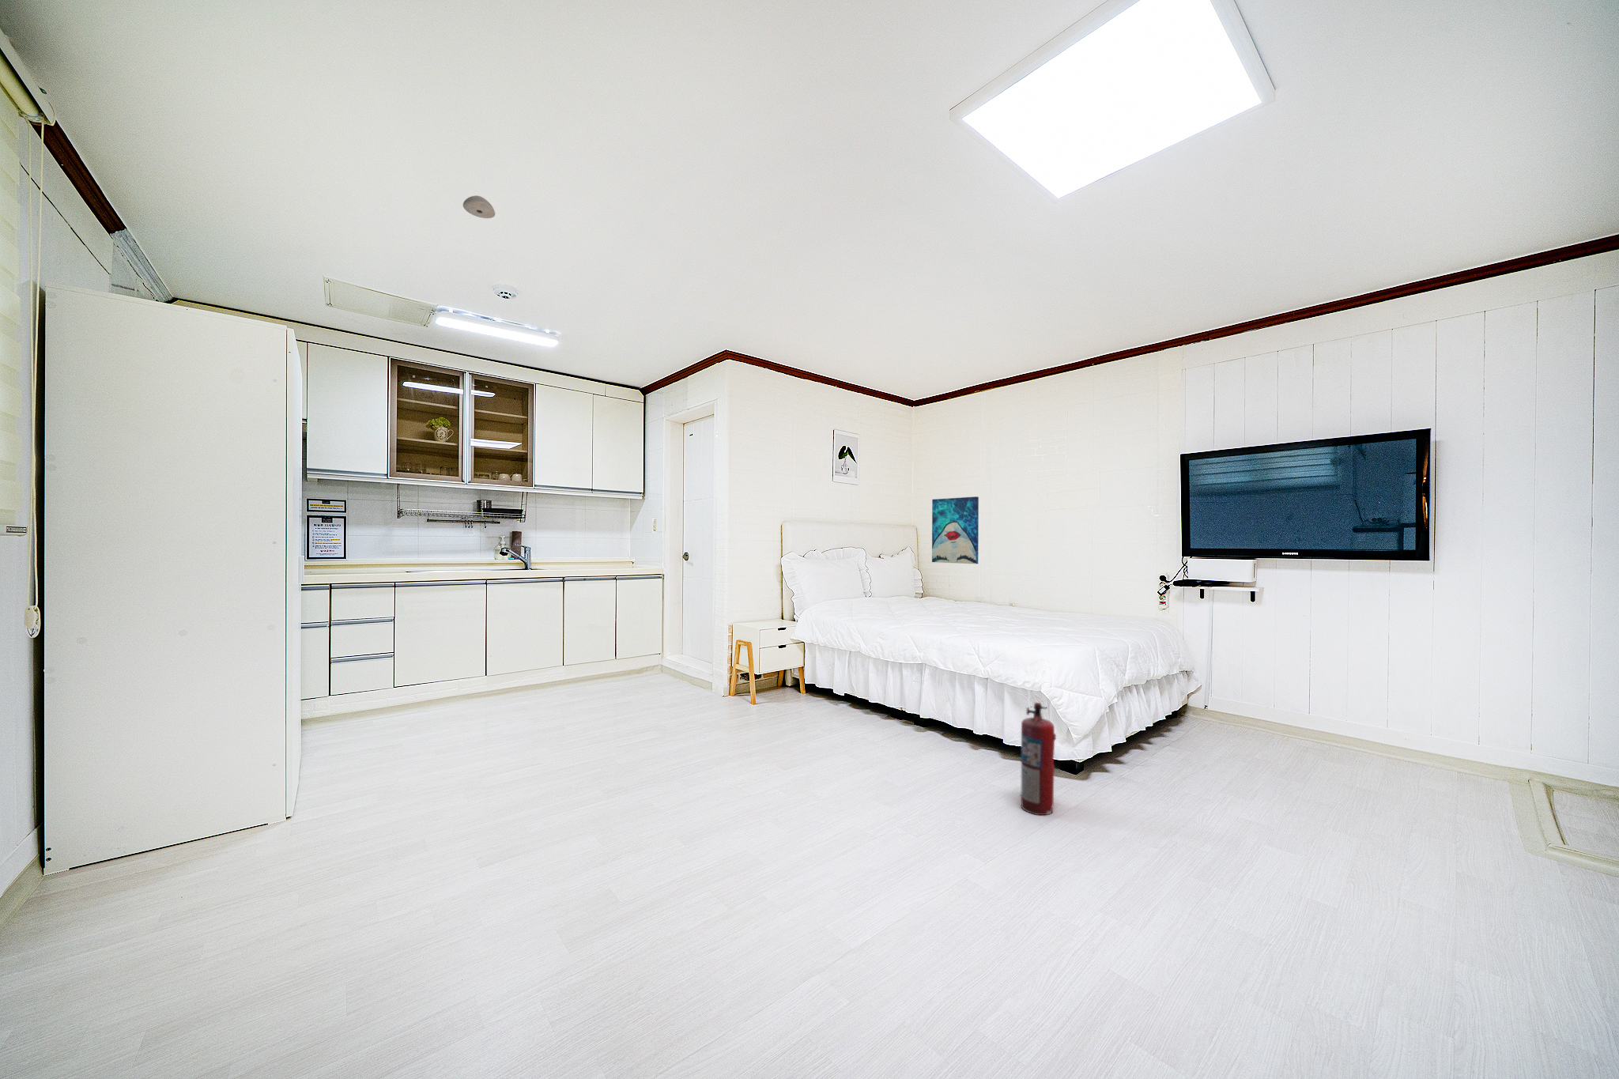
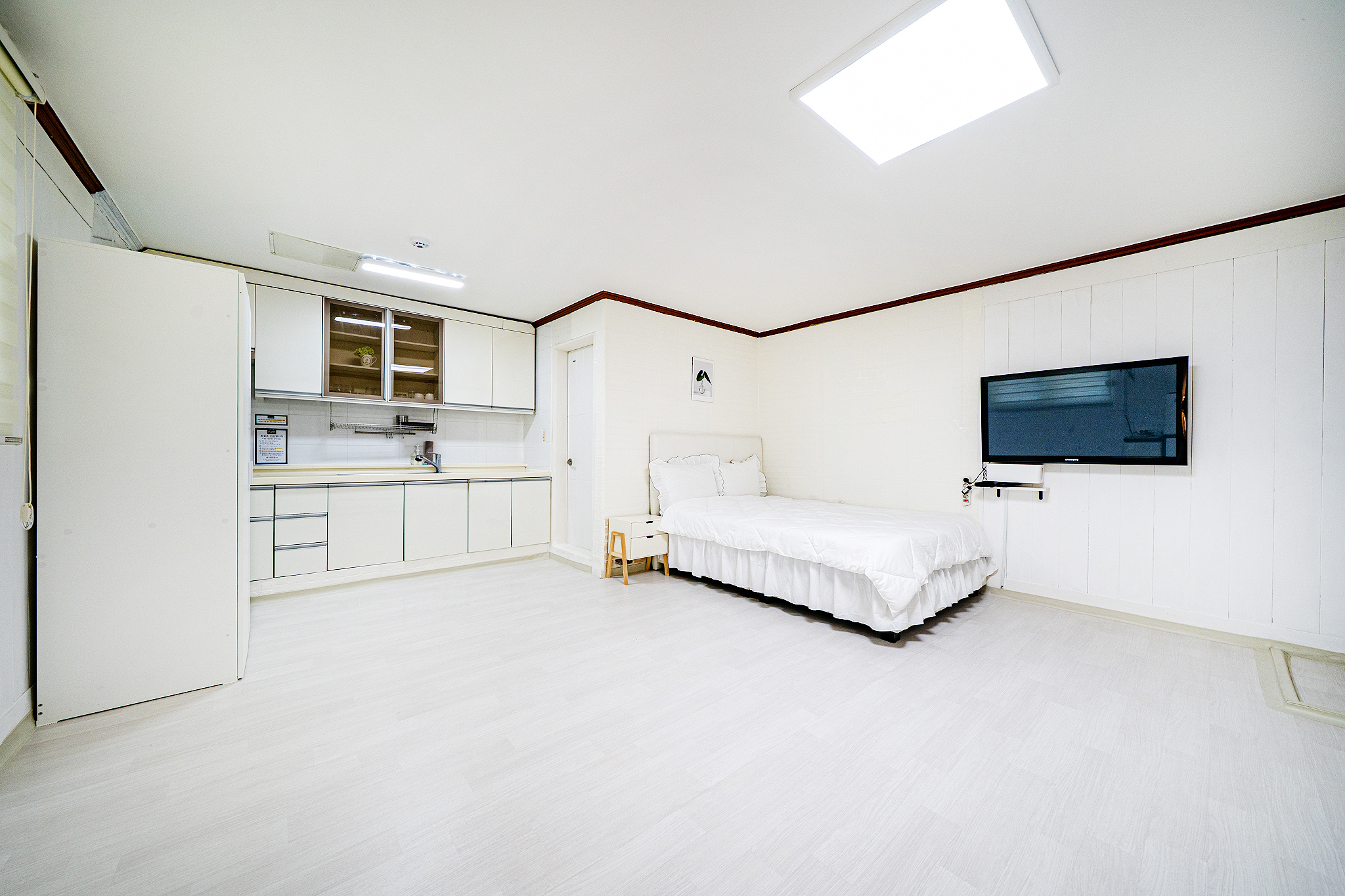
- fire extinguisher [1020,702,1057,815]
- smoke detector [462,194,496,219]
- wall art [932,496,980,565]
